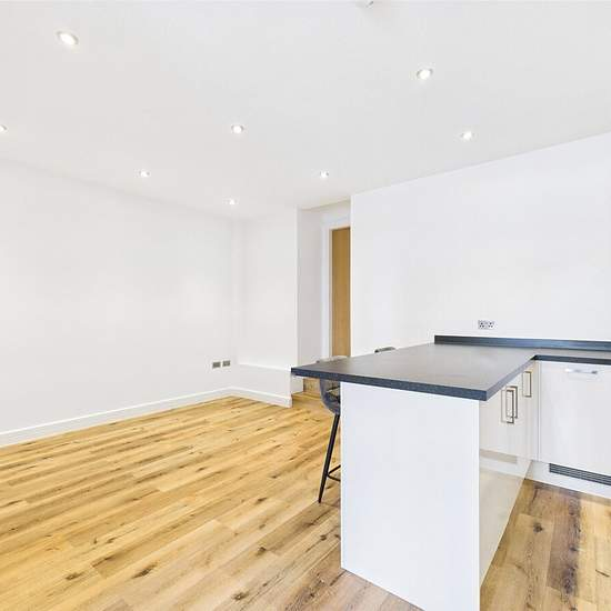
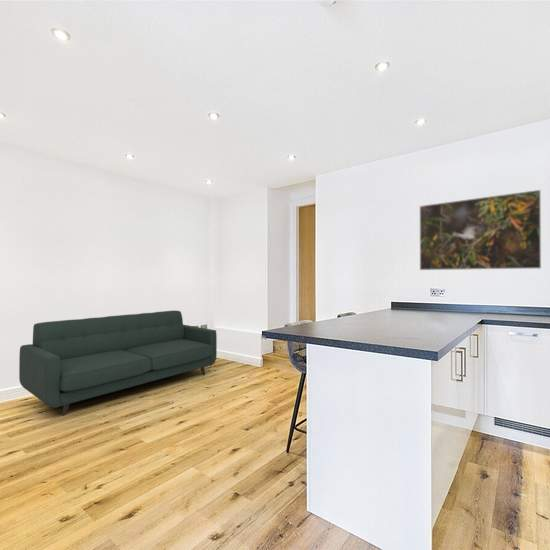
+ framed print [419,189,542,271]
+ sofa [18,310,218,417]
